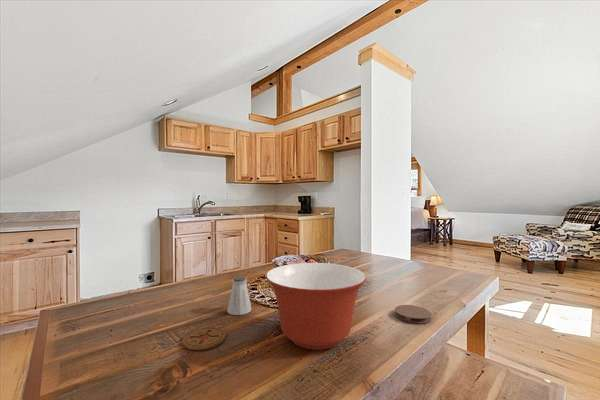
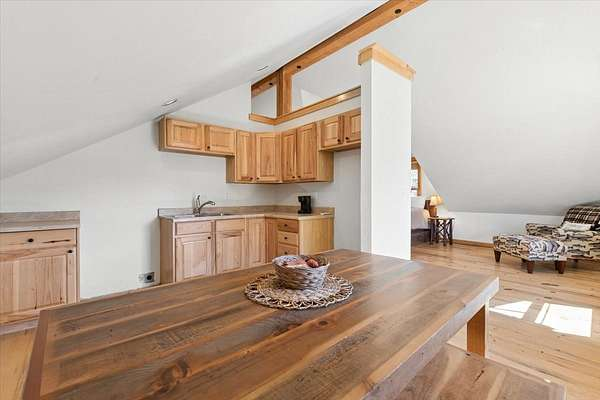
- saltshaker [226,276,252,316]
- coaster [394,304,432,324]
- mixing bowl [265,262,367,351]
- coaster [182,327,226,351]
